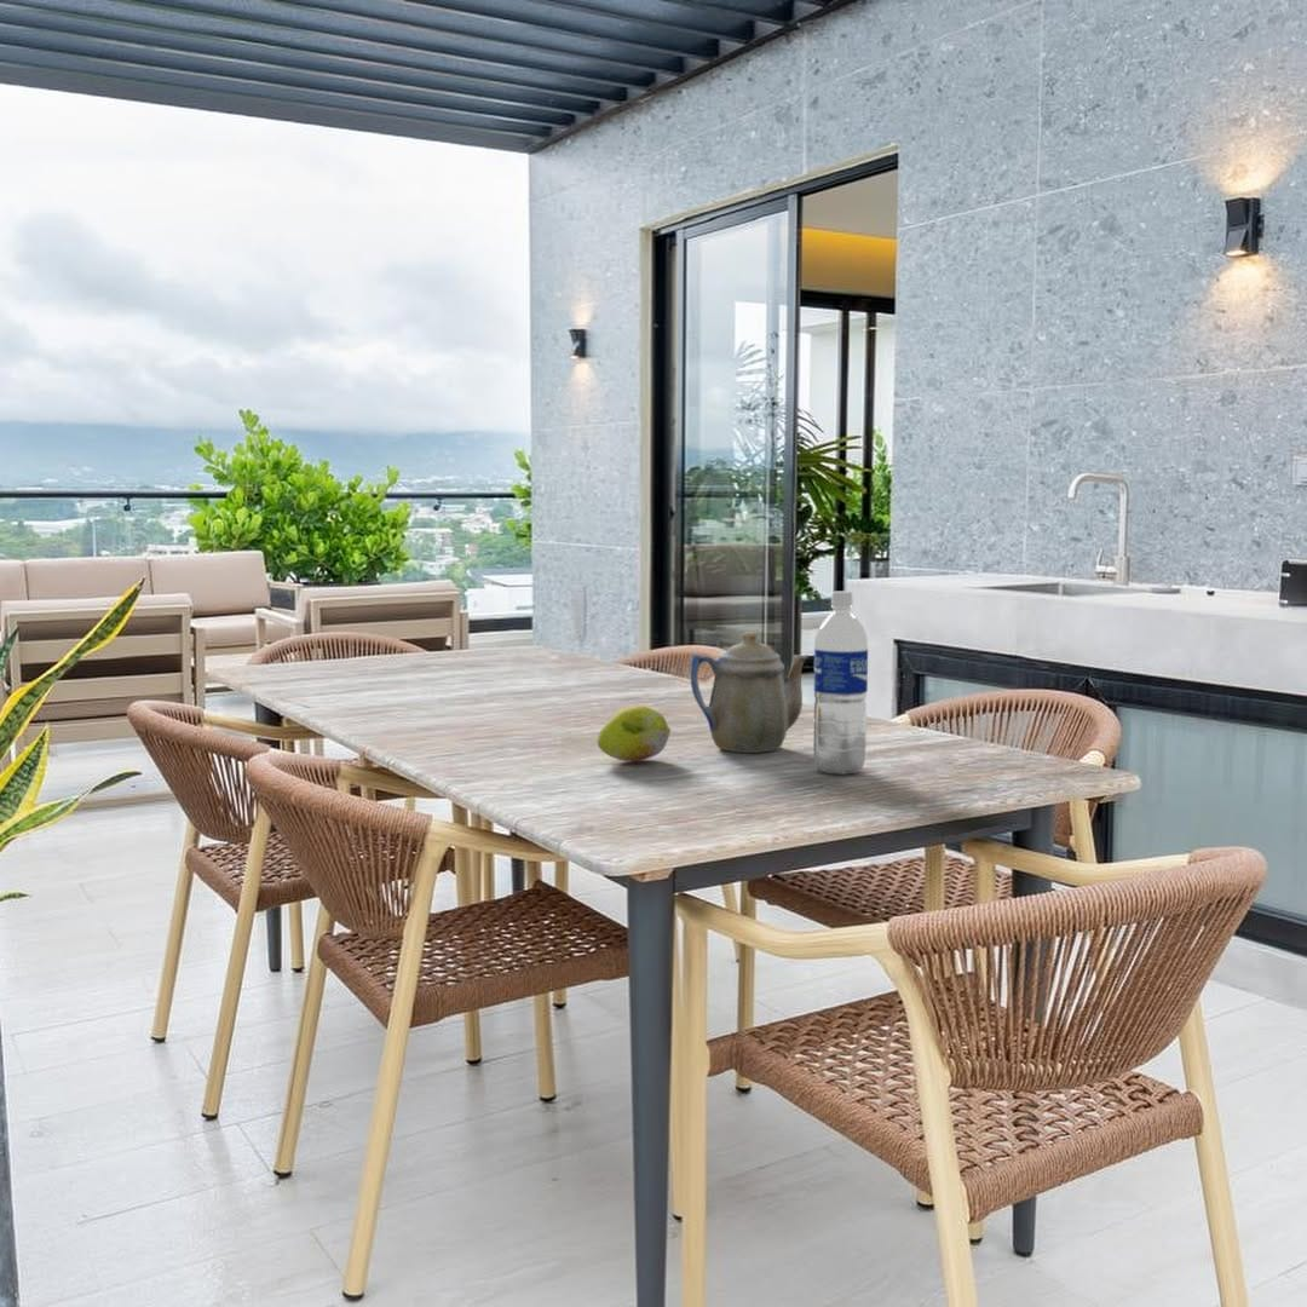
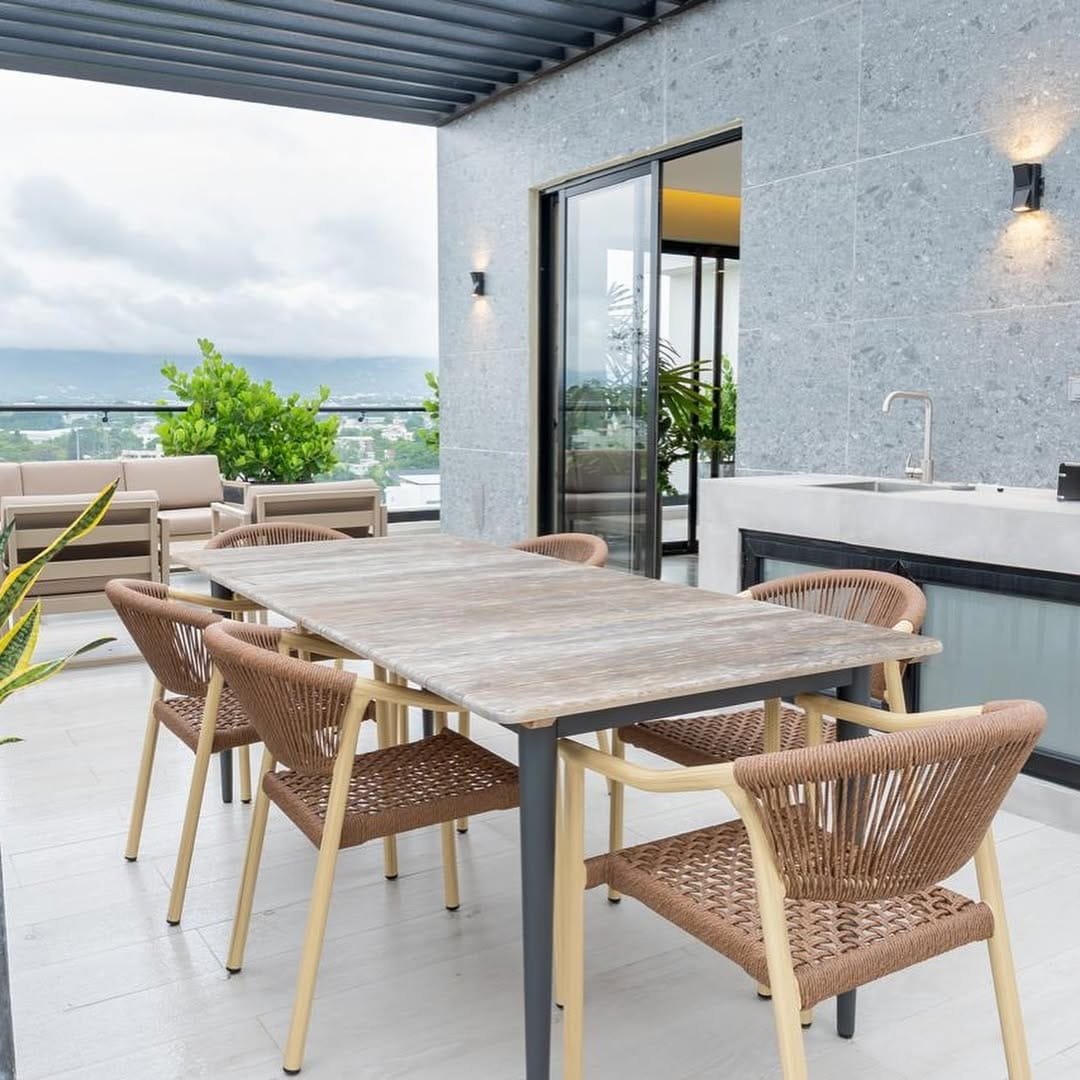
- teapot [690,631,810,754]
- fruit [597,704,672,762]
- water bottle [813,591,869,776]
